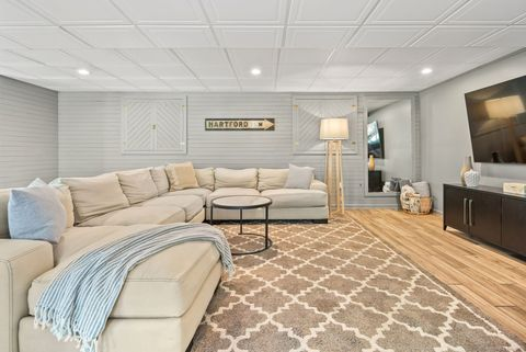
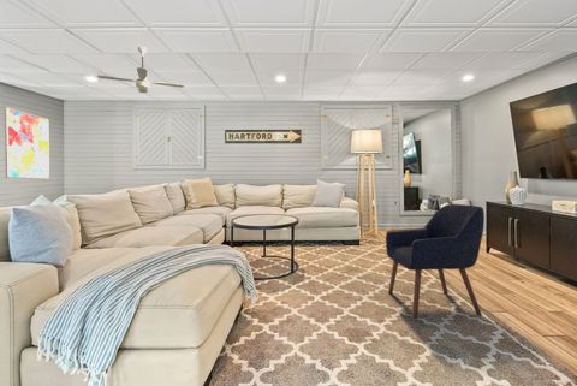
+ wall art [4,106,50,182]
+ ceiling fan [96,46,185,94]
+ chair [385,203,486,320]
